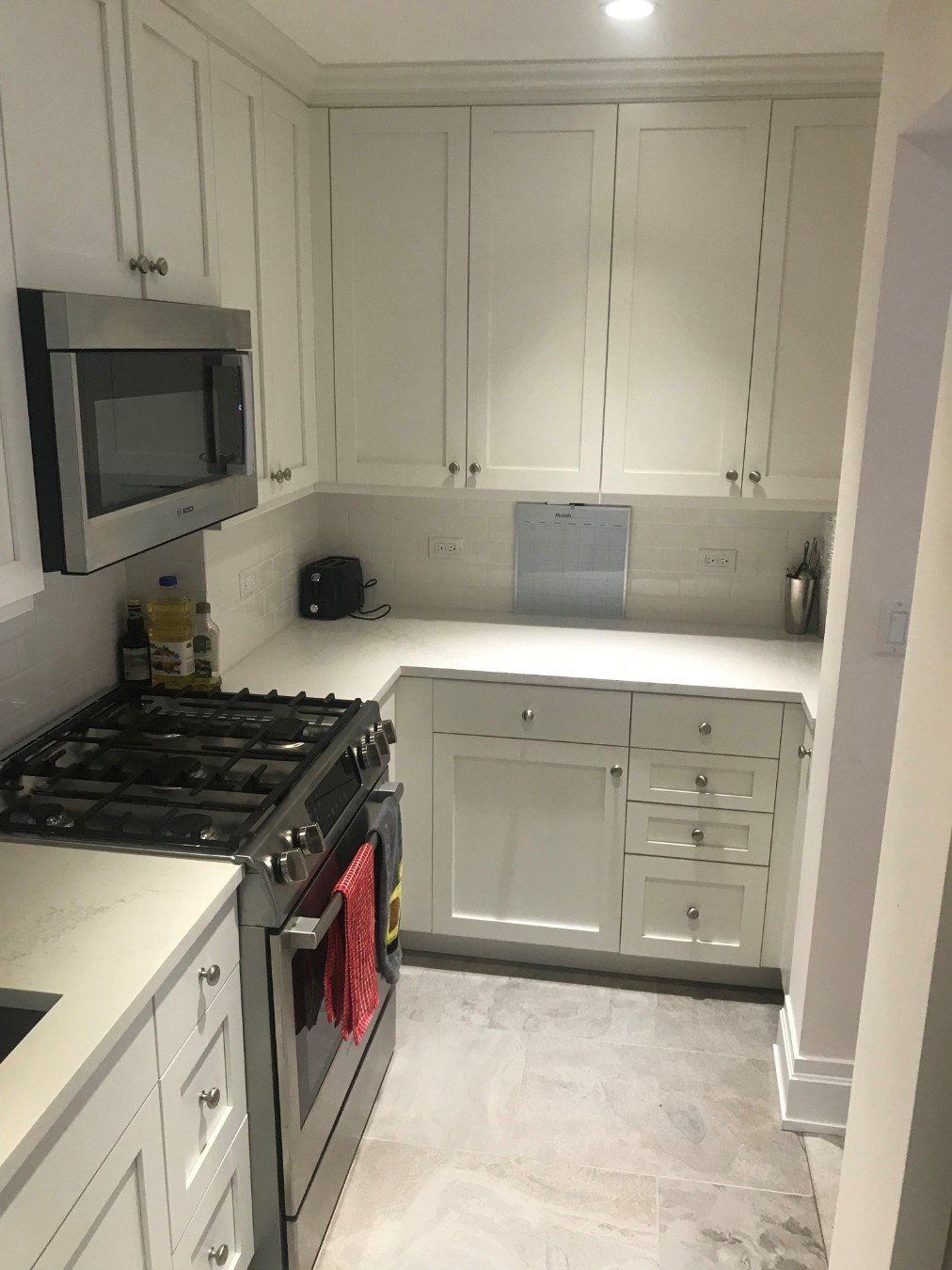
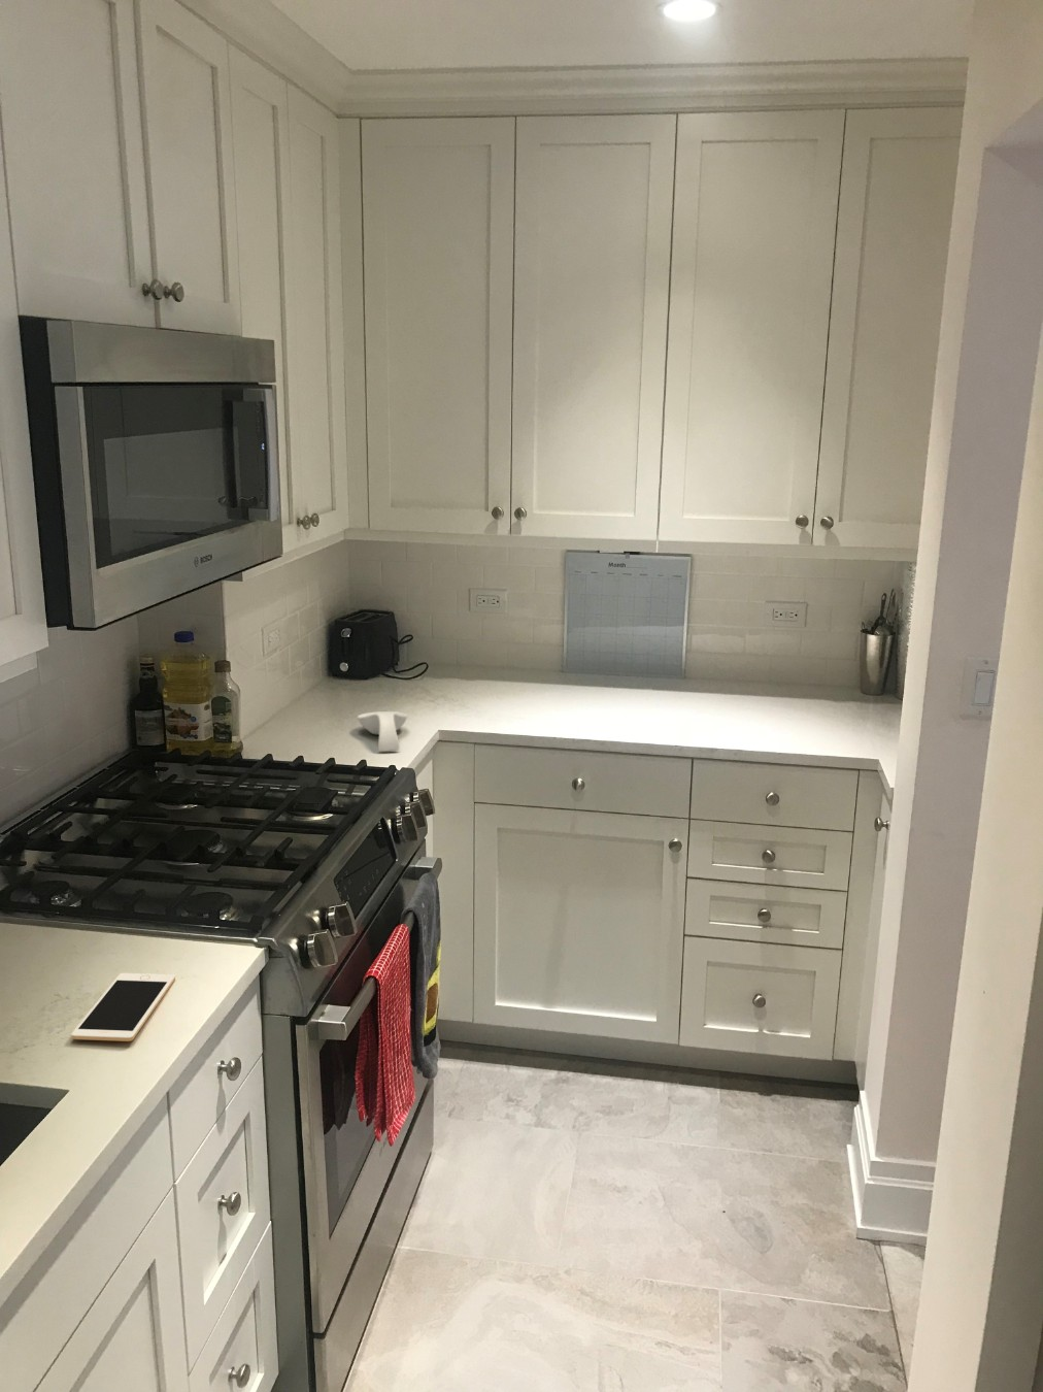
+ cell phone [70,972,176,1042]
+ spoon rest [356,710,409,753]
